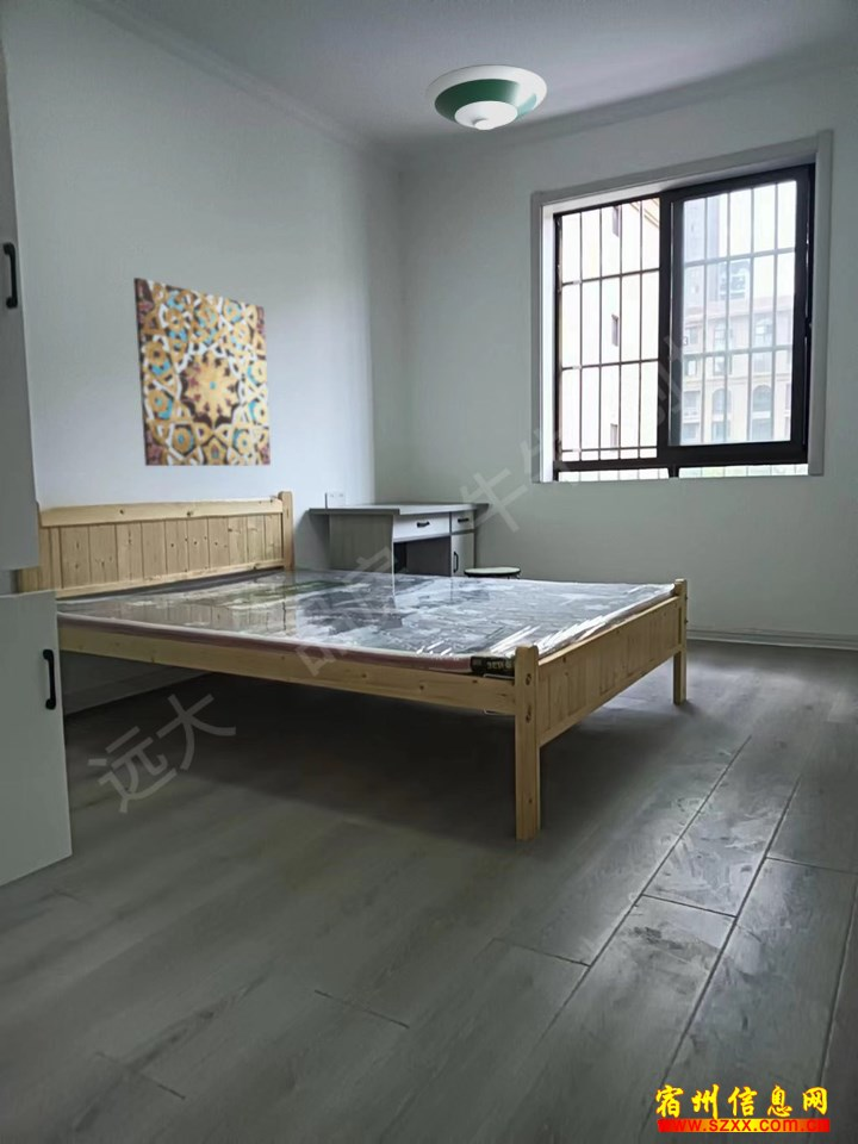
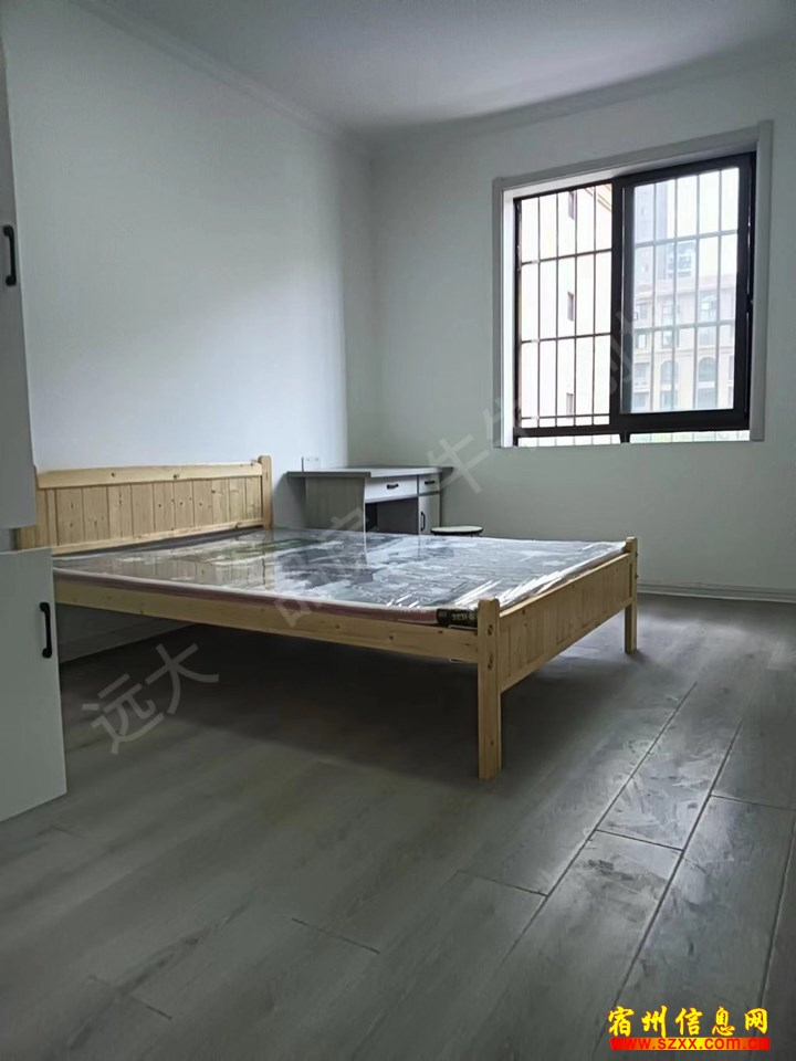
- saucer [424,63,548,131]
- wall art [132,276,272,467]
